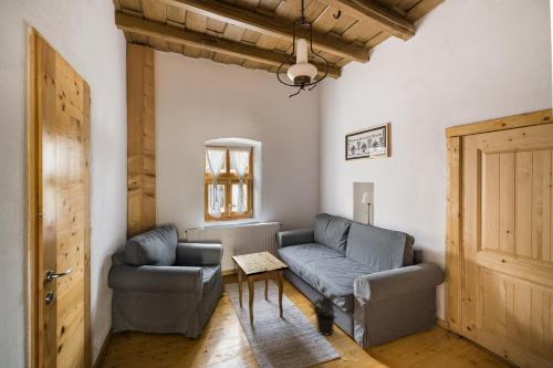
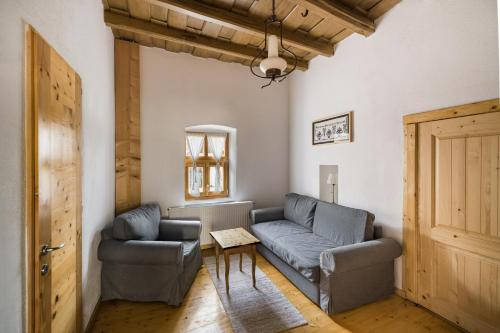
- potted plant [309,295,338,337]
